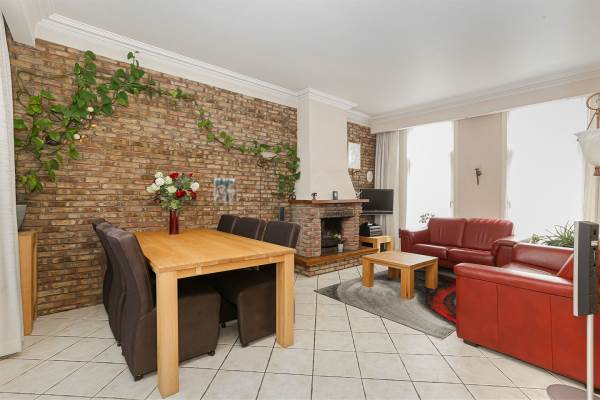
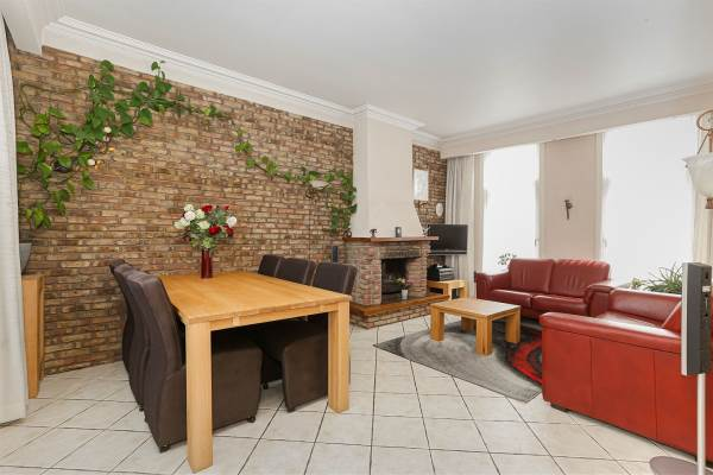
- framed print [213,177,238,204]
